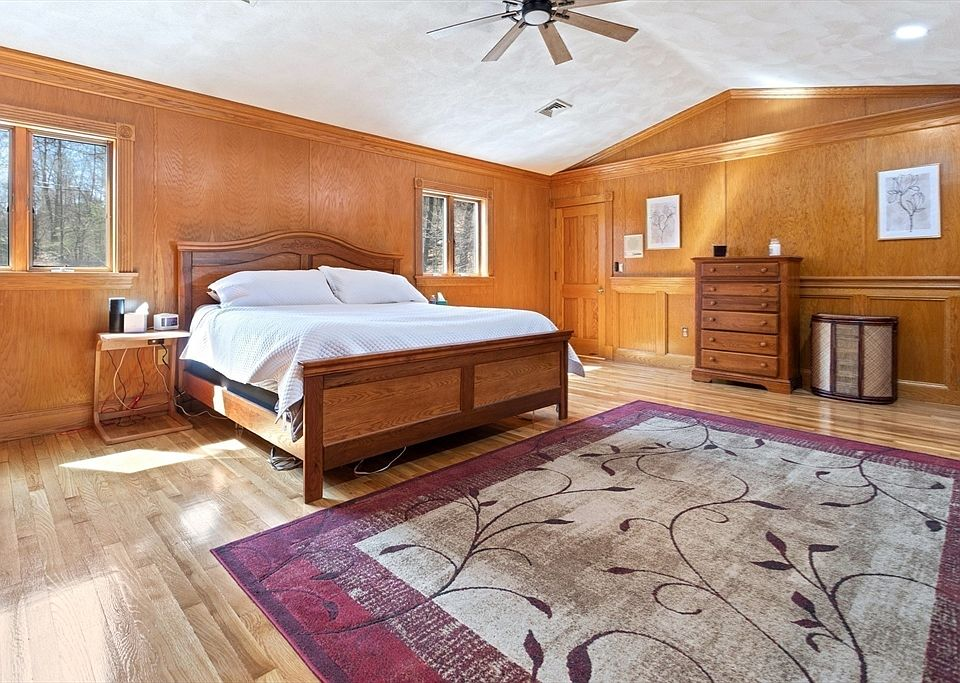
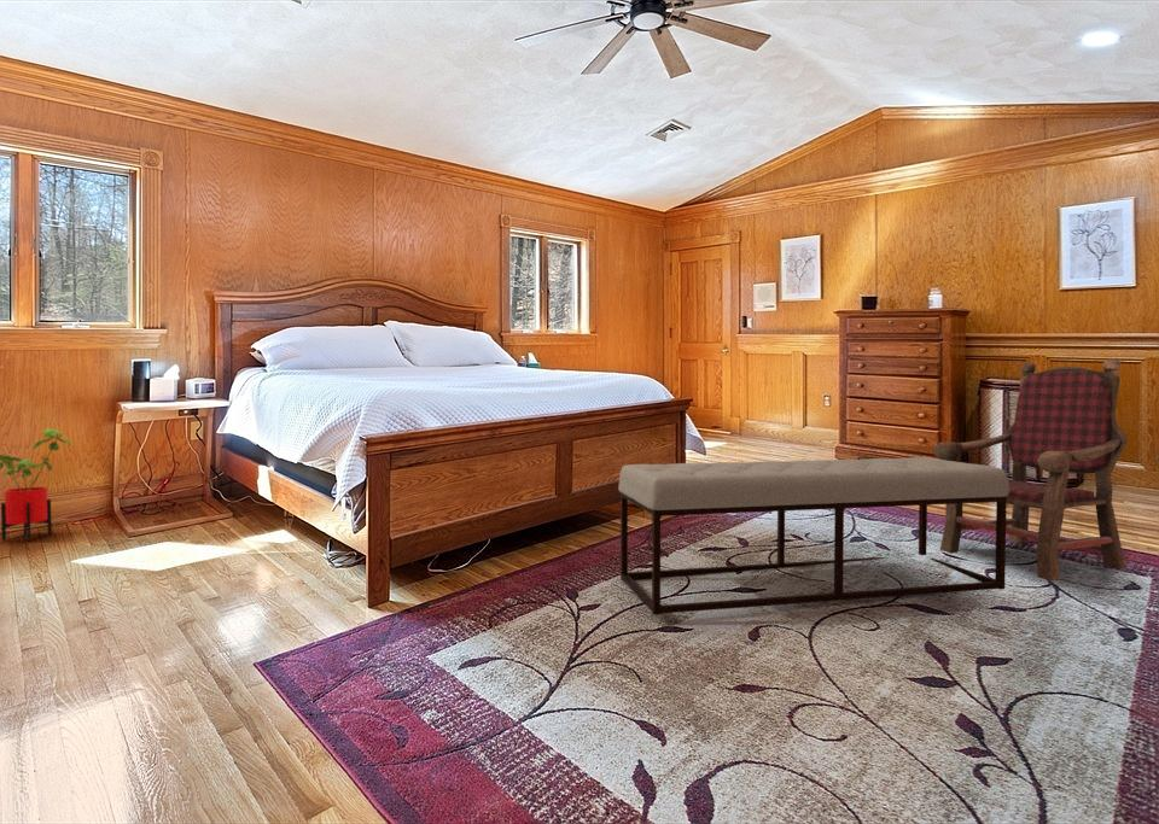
+ armchair [932,357,1128,583]
+ house plant [0,427,71,542]
+ bench [617,456,1009,616]
